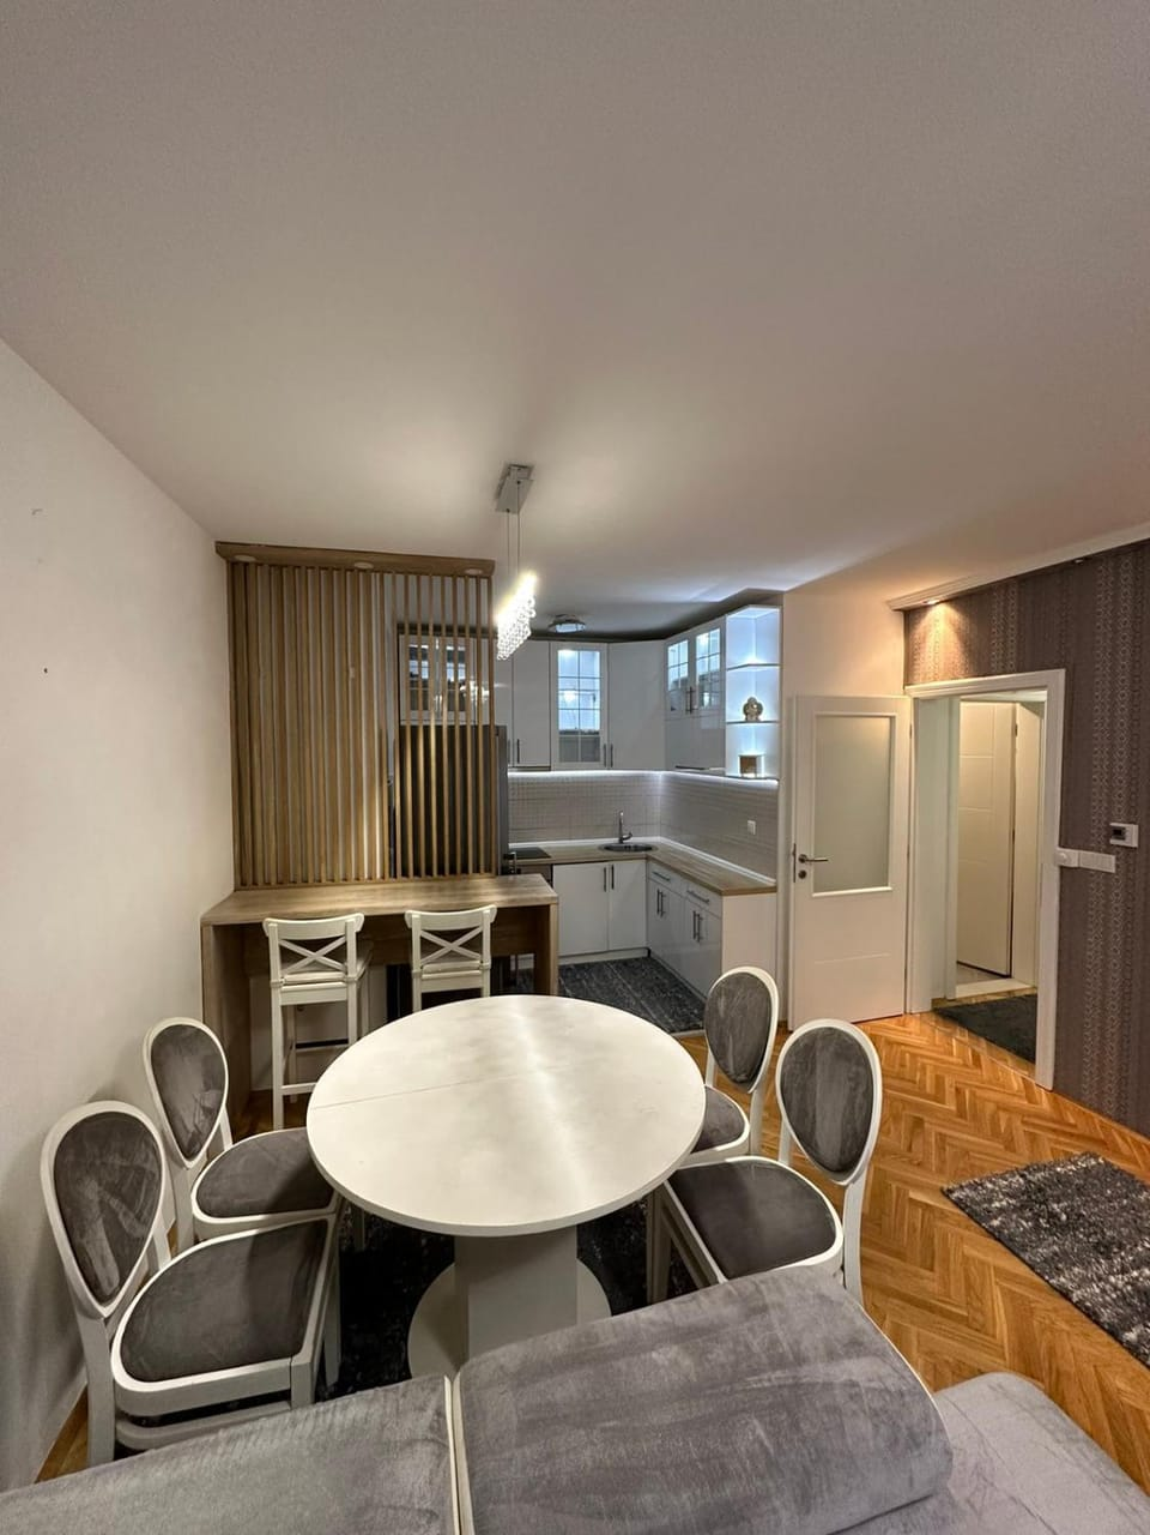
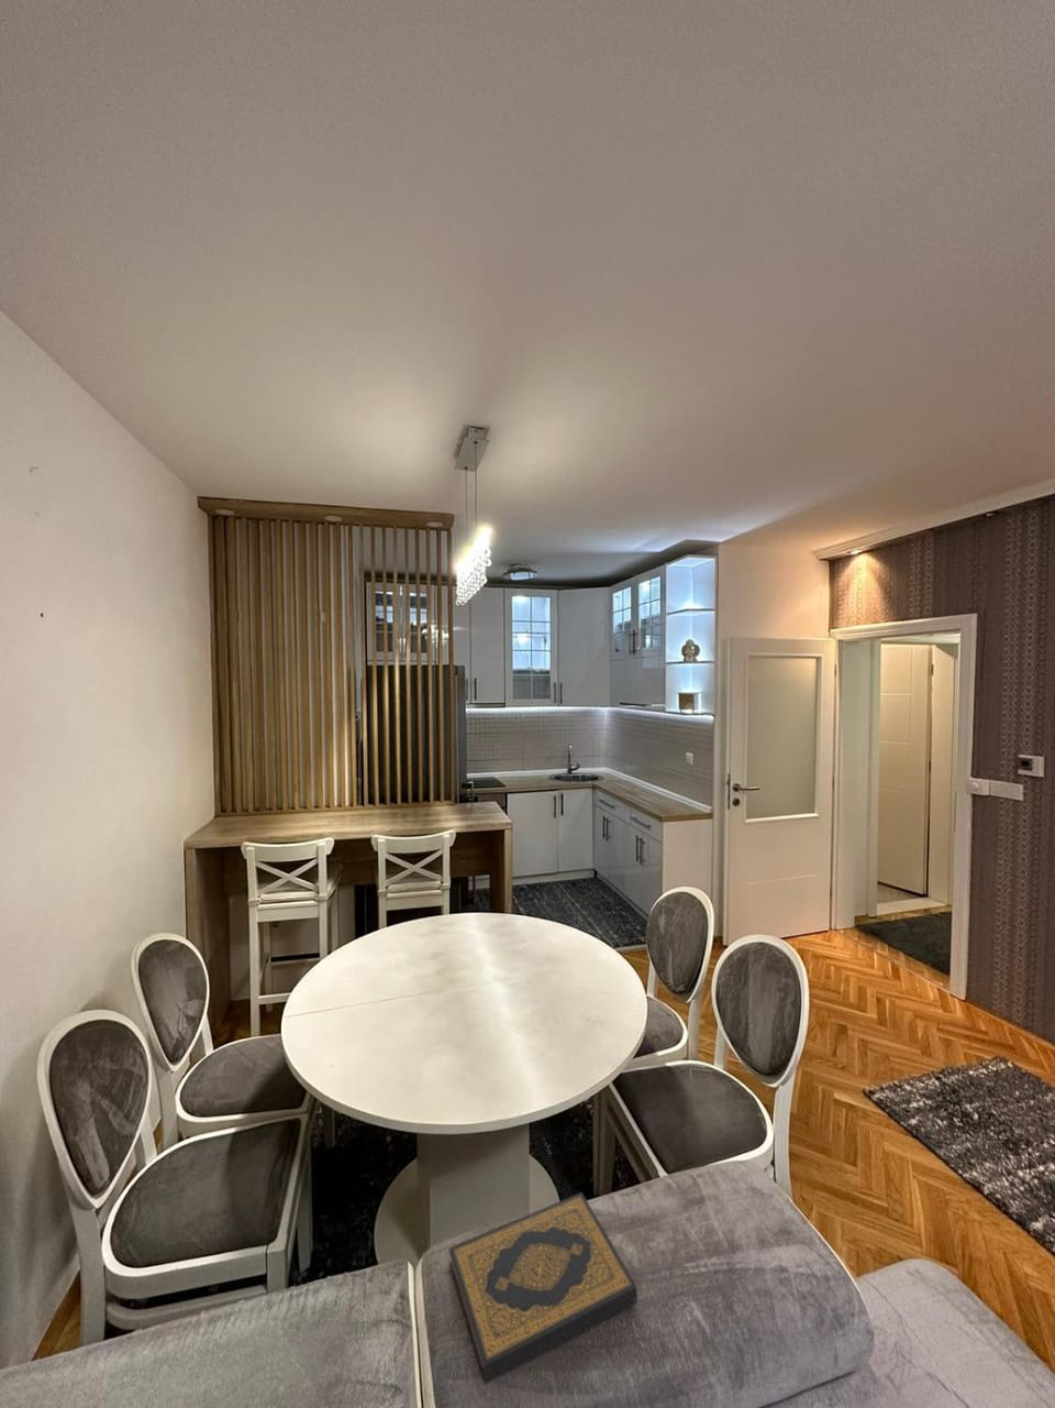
+ hardback book [449,1192,638,1385]
